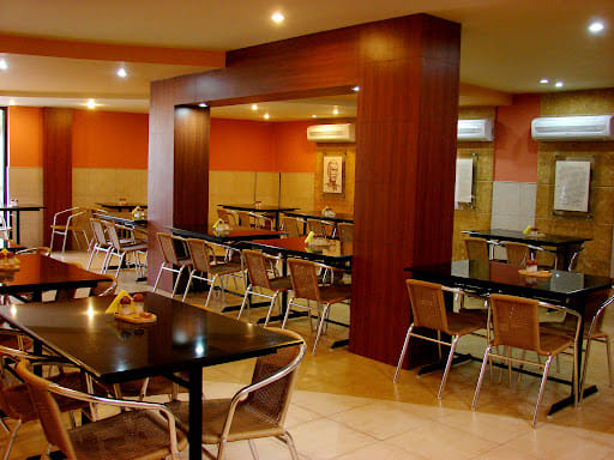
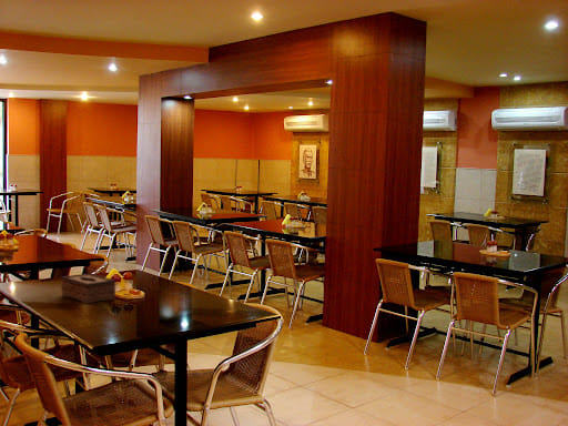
+ tissue box [60,273,116,305]
